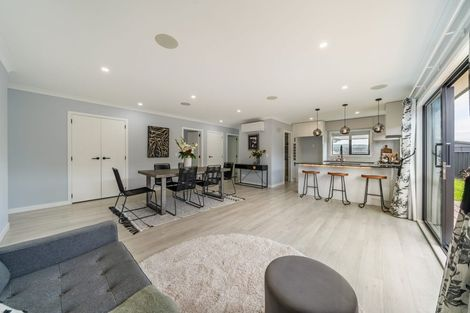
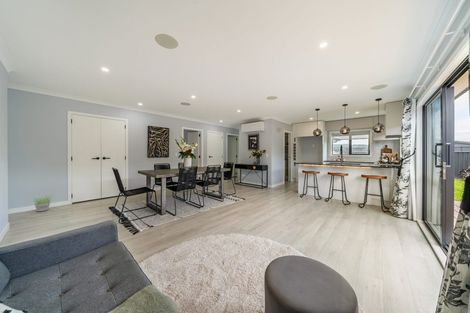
+ potted plant [33,194,55,213]
